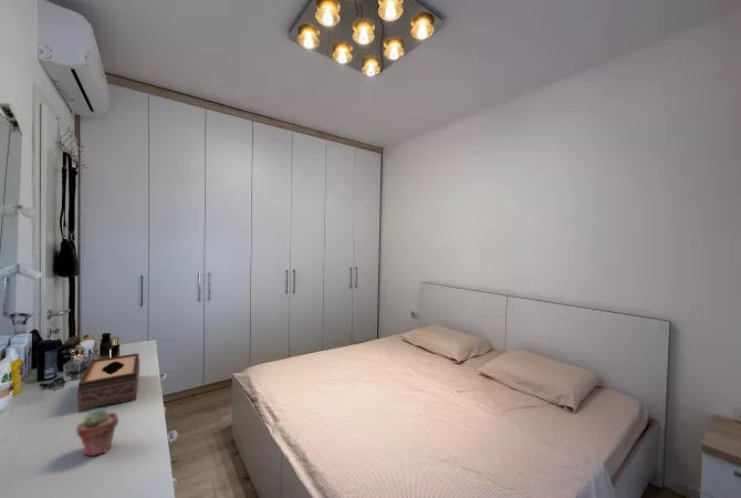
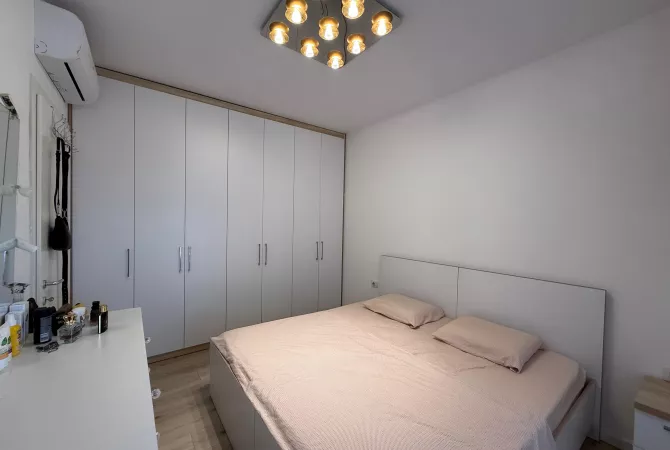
- potted succulent [75,407,119,457]
- tissue box [76,352,140,413]
